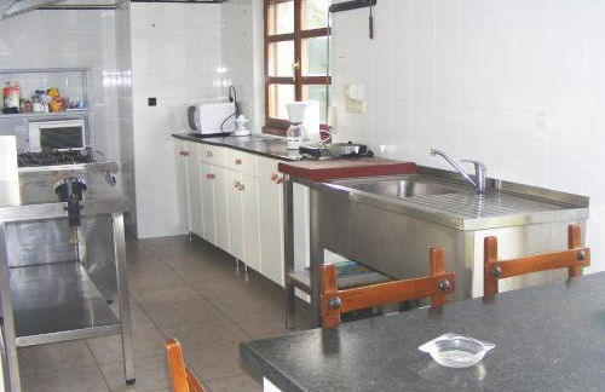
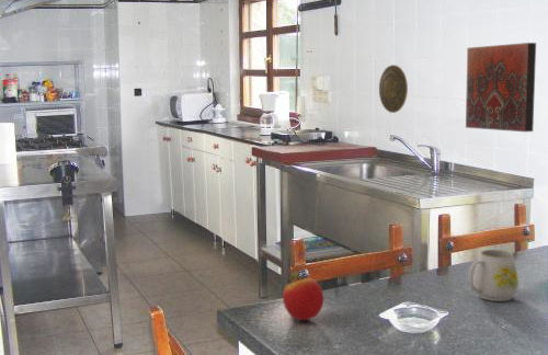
+ decorative tile [465,42,537,133]
+ apple [282,272,324,321]
+ decorative plate [378,64,409,114]
+ mug [467,249,520,302]
